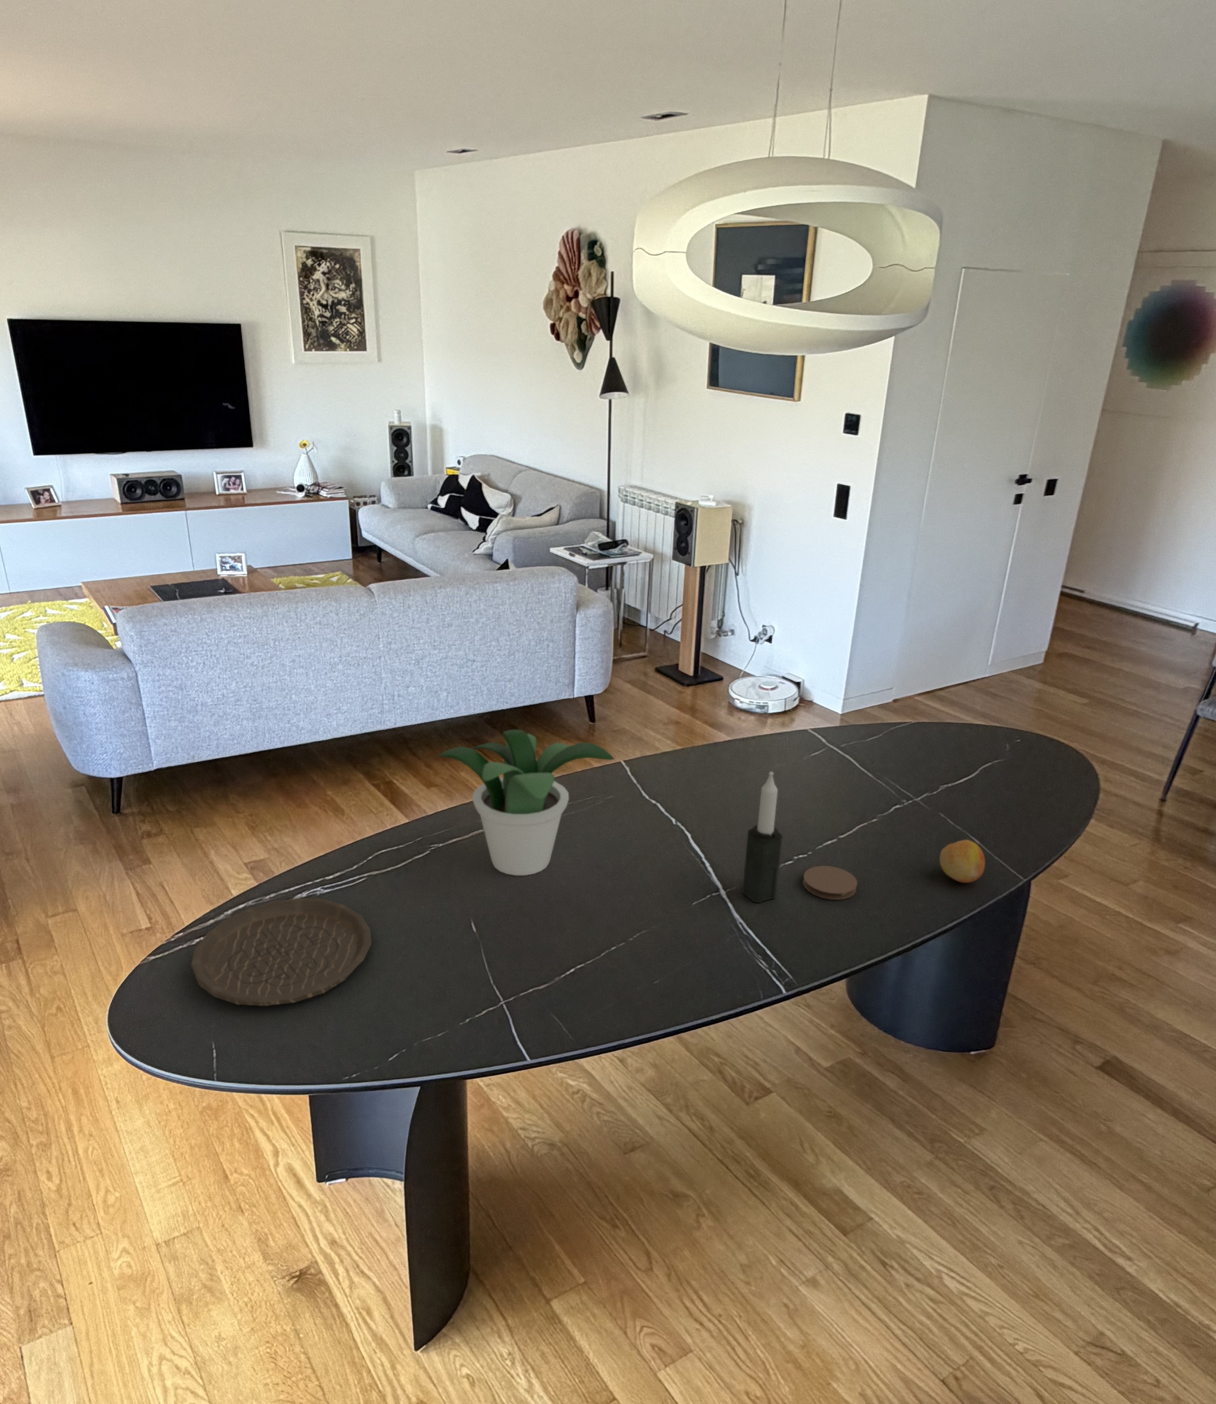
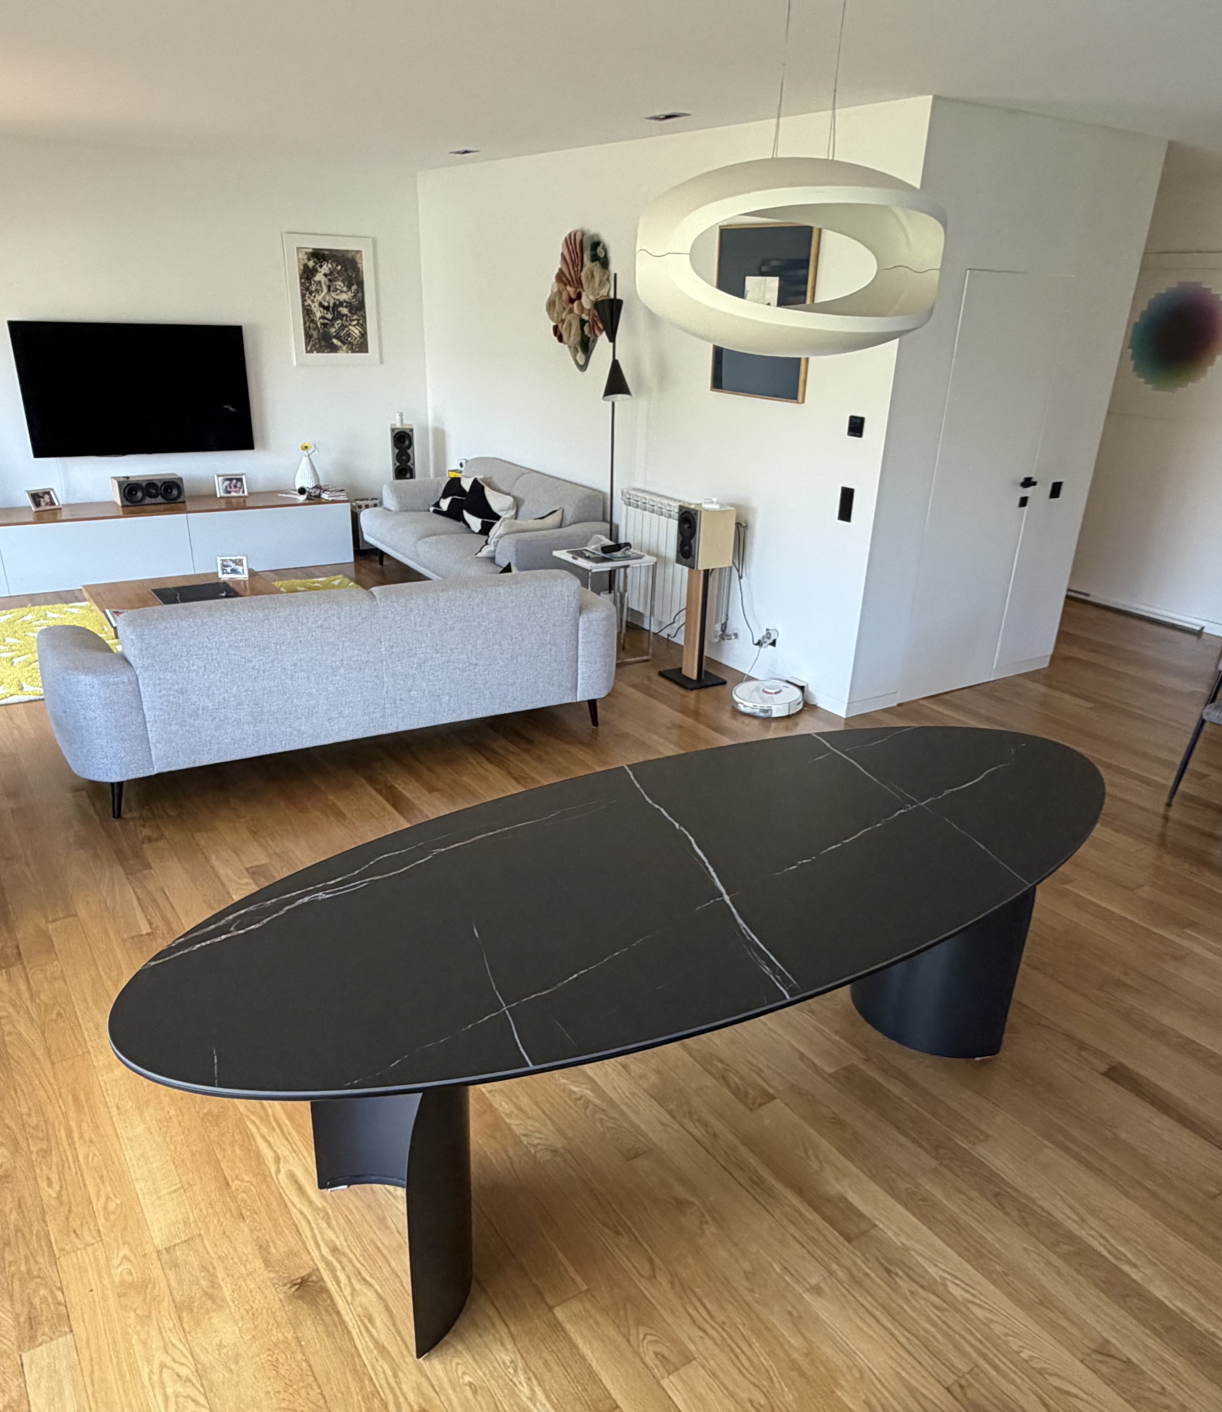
- plate [190,897,373,1006]
- potted plant [437,729,615,876]
- fruit [939,839,985,883]
- candle [742,771,784,904]
- coaster [803,866,858,900]
